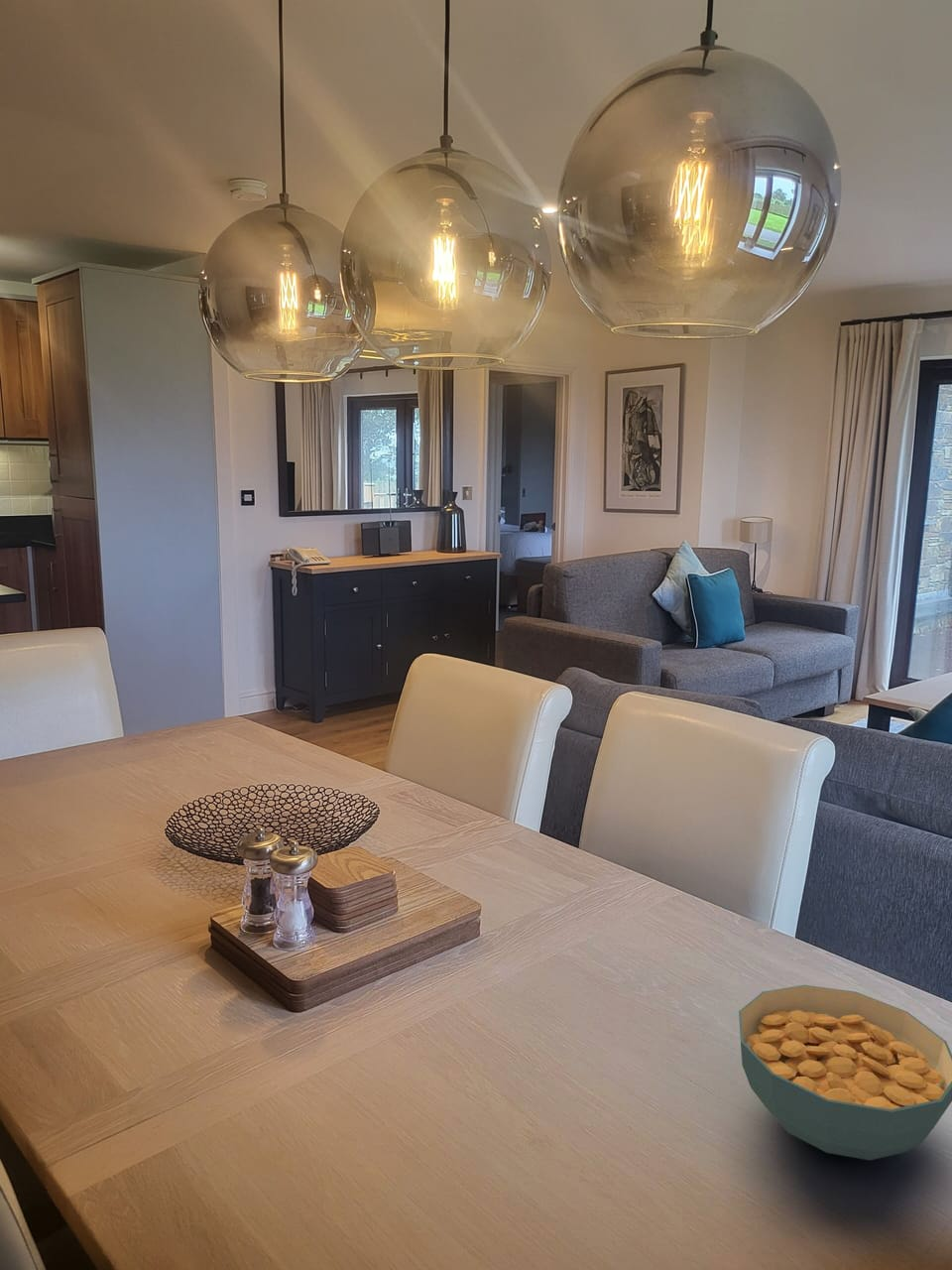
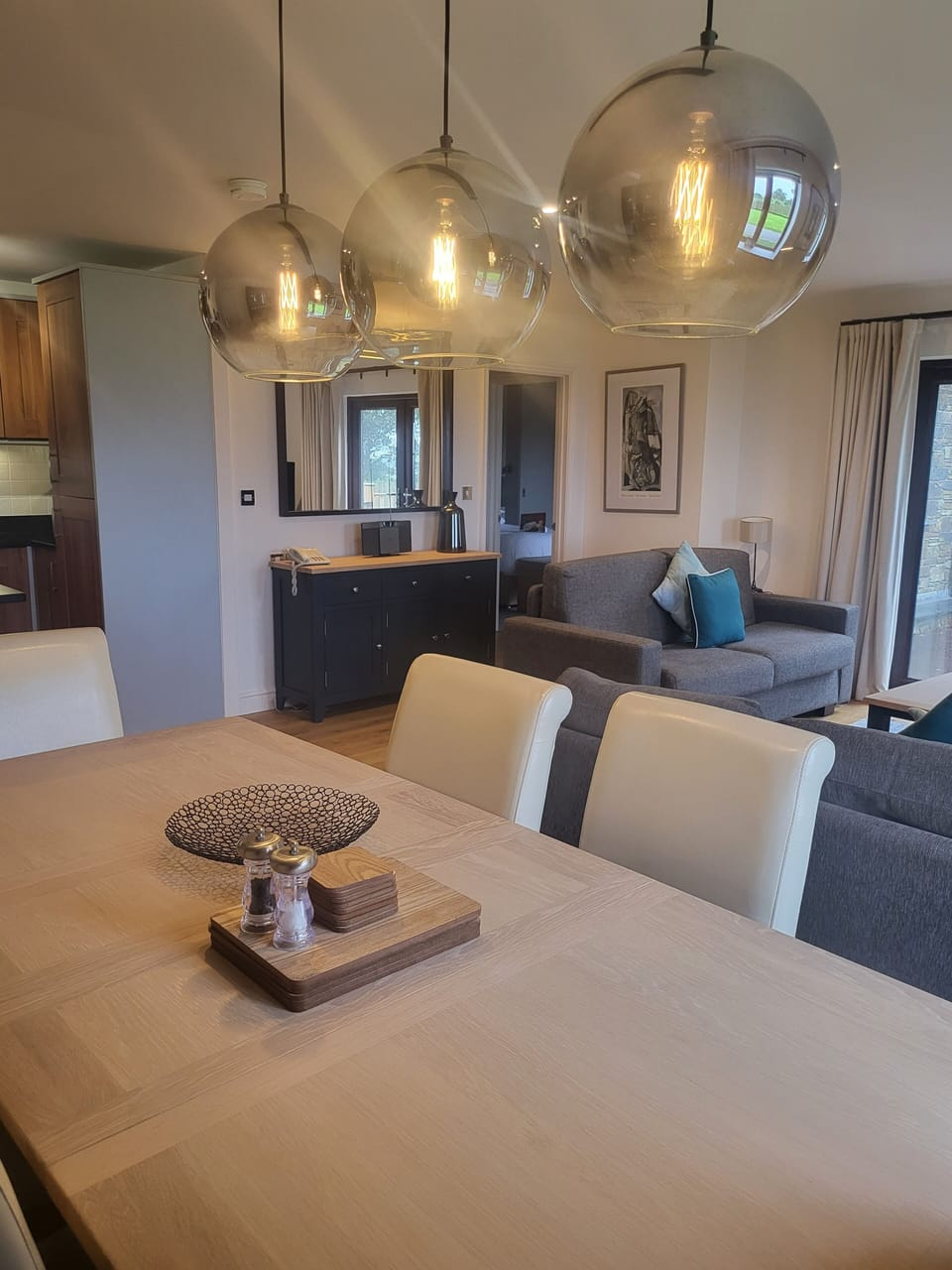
- cereal bowl [738,984,952,1161]
